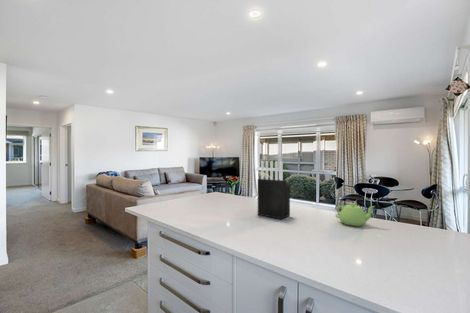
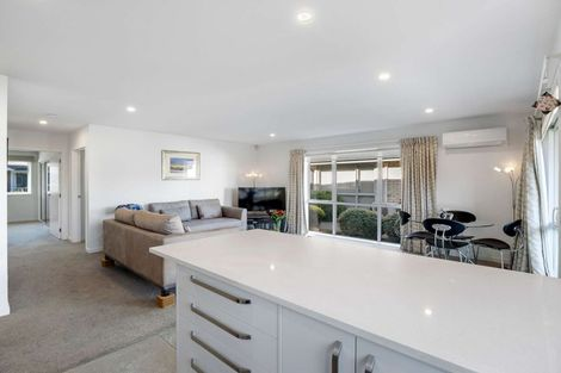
- teapot [335,202,376,227]
- knife block [257,160,291,220]
